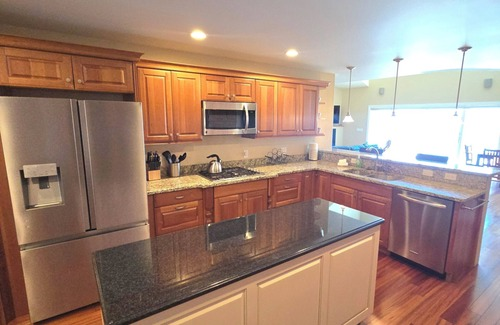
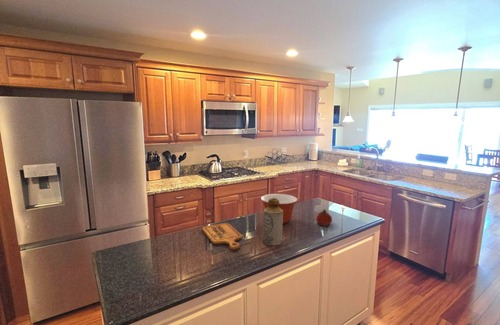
+ mixing bowl [260,193,298,225]
+ fruit [315,208,333,227]
+ bottle [262,198,283,247]
+ cutting board [202,222,243,250]
